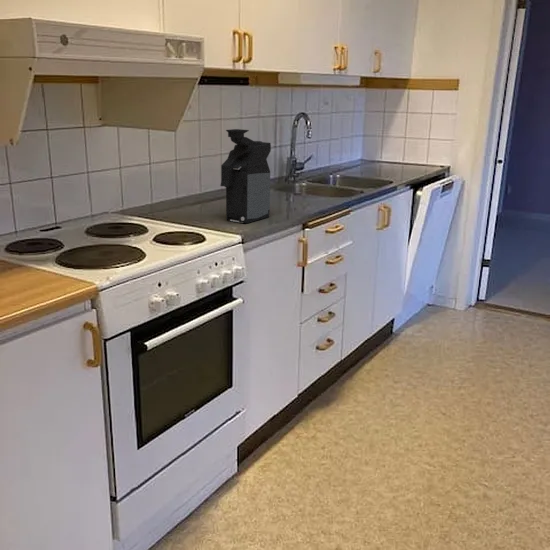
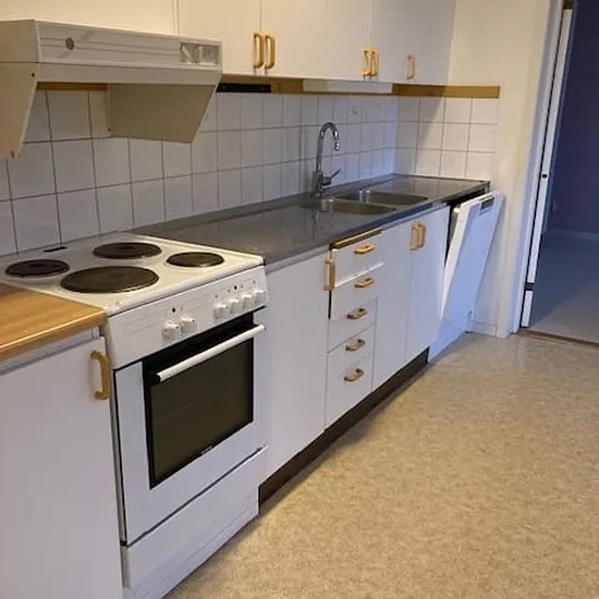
- coffee maker [219,128,272,225]
